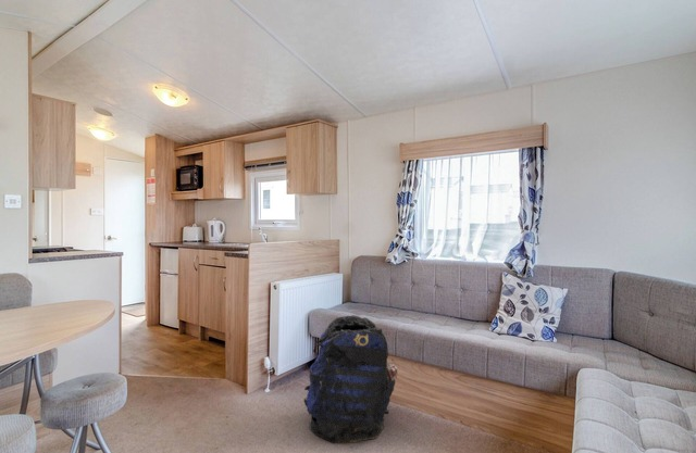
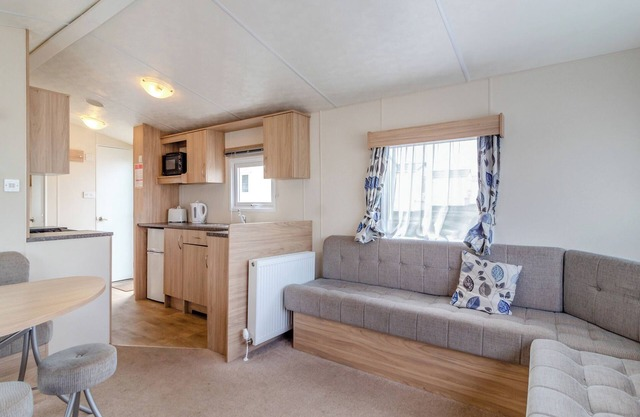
- backpack [303,314,399,444]
